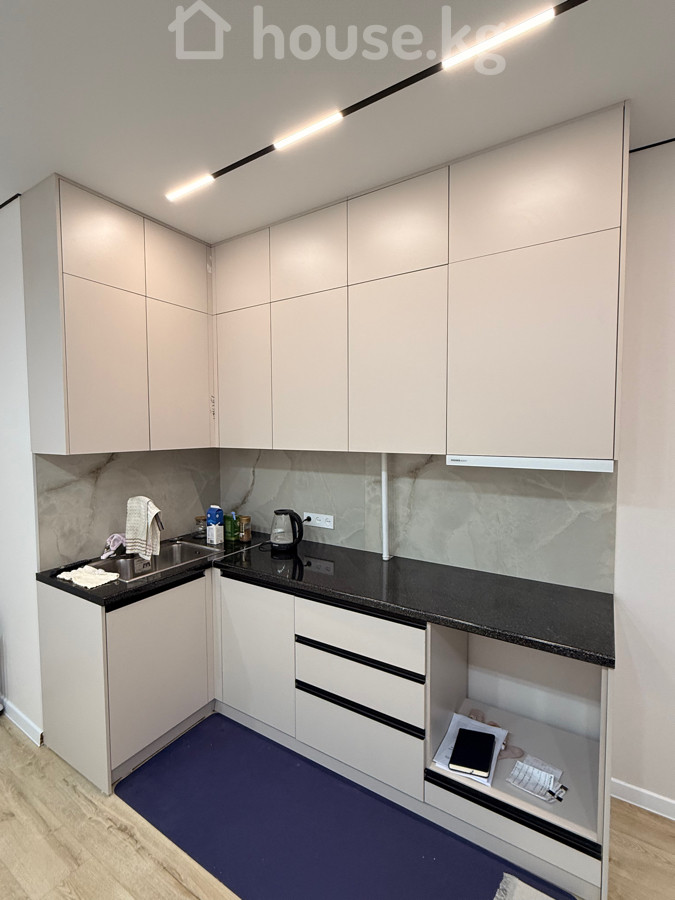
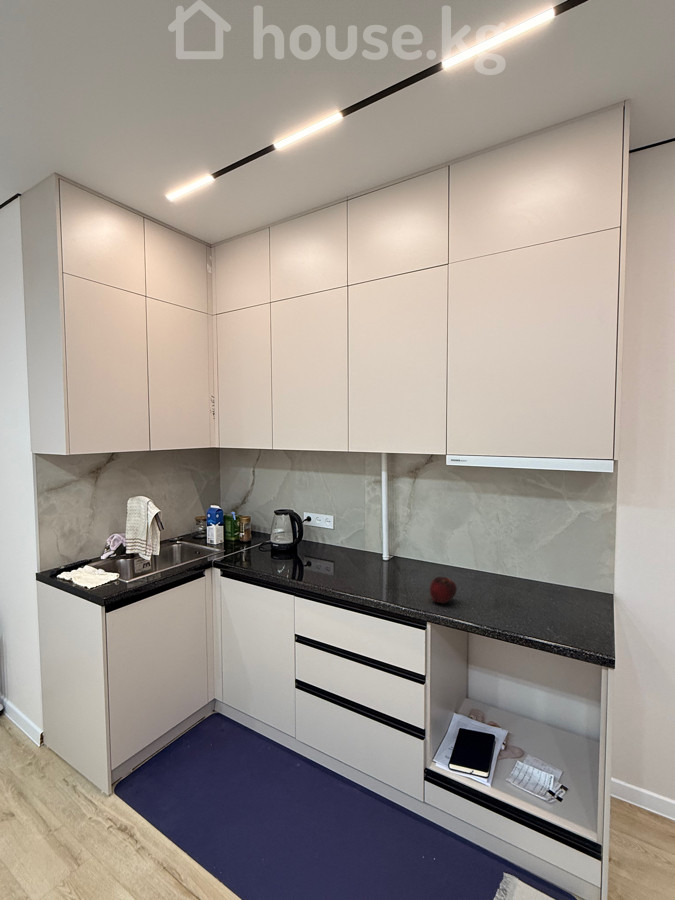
+ fruit [429,576,458,605]
